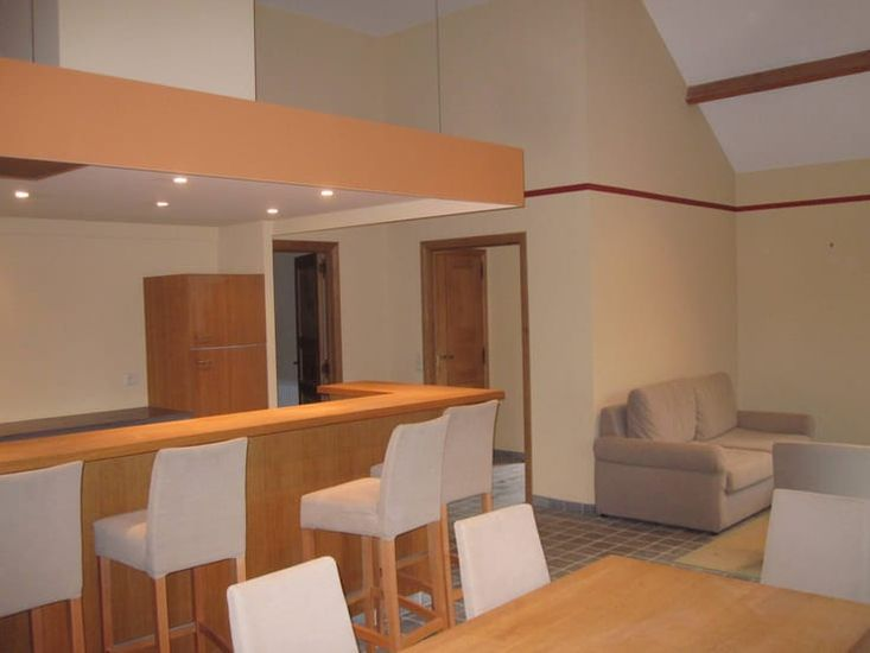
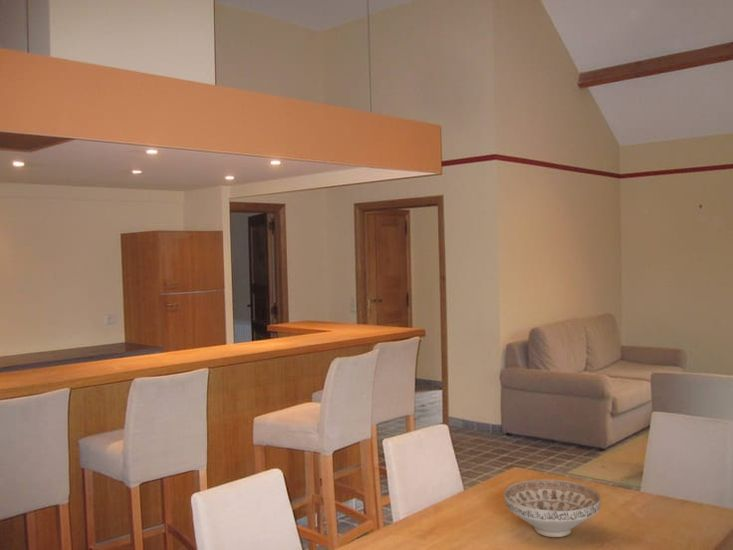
+ decorative bowl [503,478,602,538]
